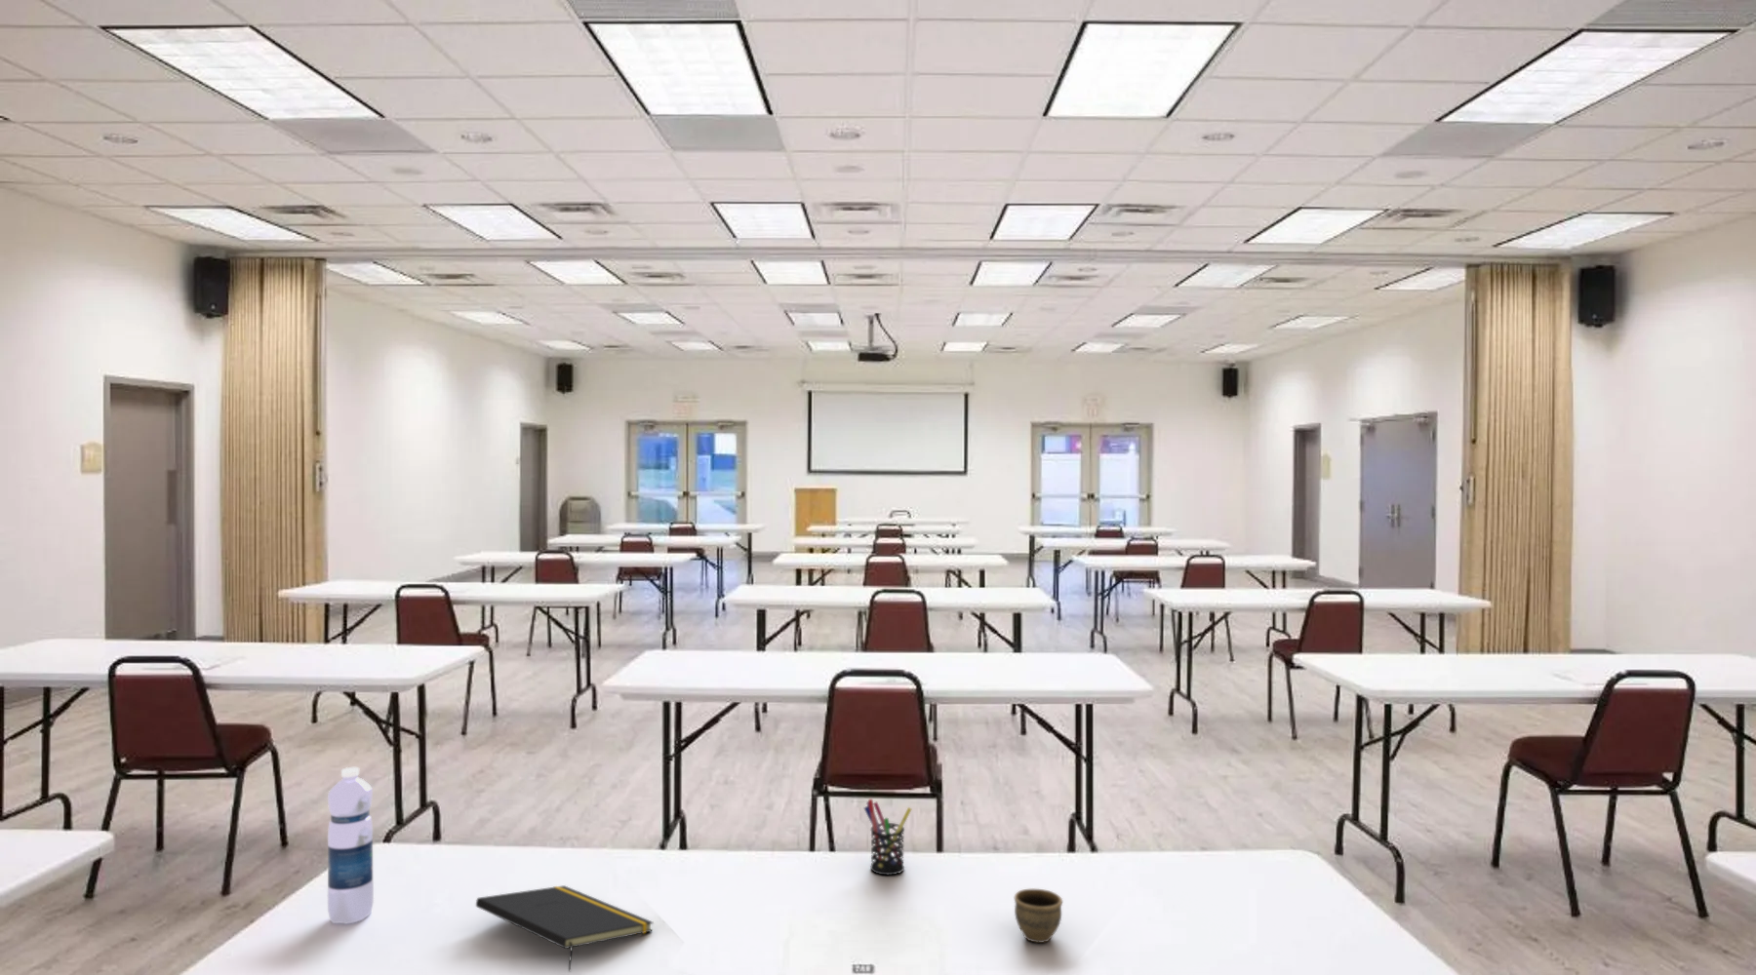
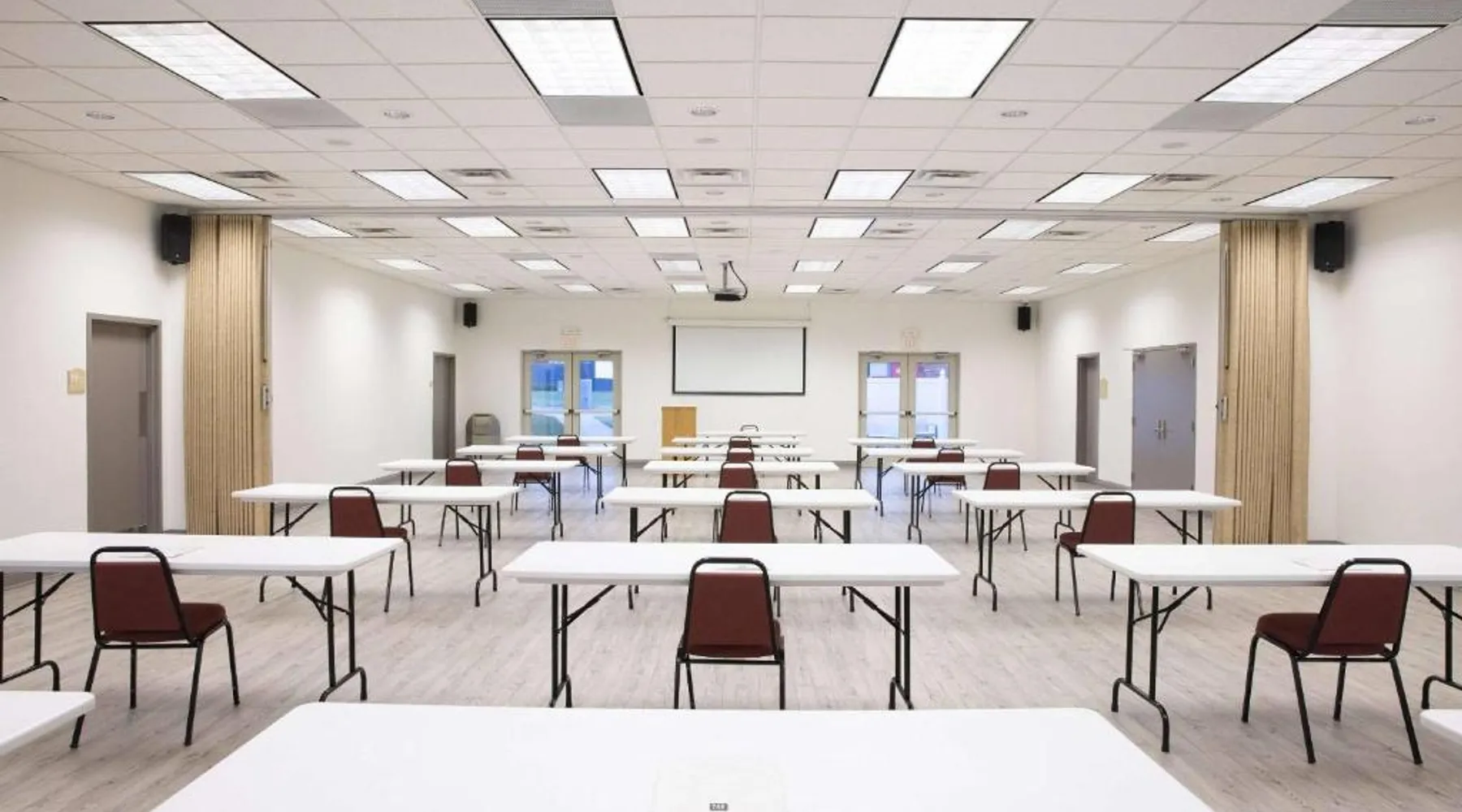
- water bottle [327,766,375,925]
- pen holder [864,797,912,875]
- notepad [476,884,655,973]
- cup [1014,889,1063,944]
